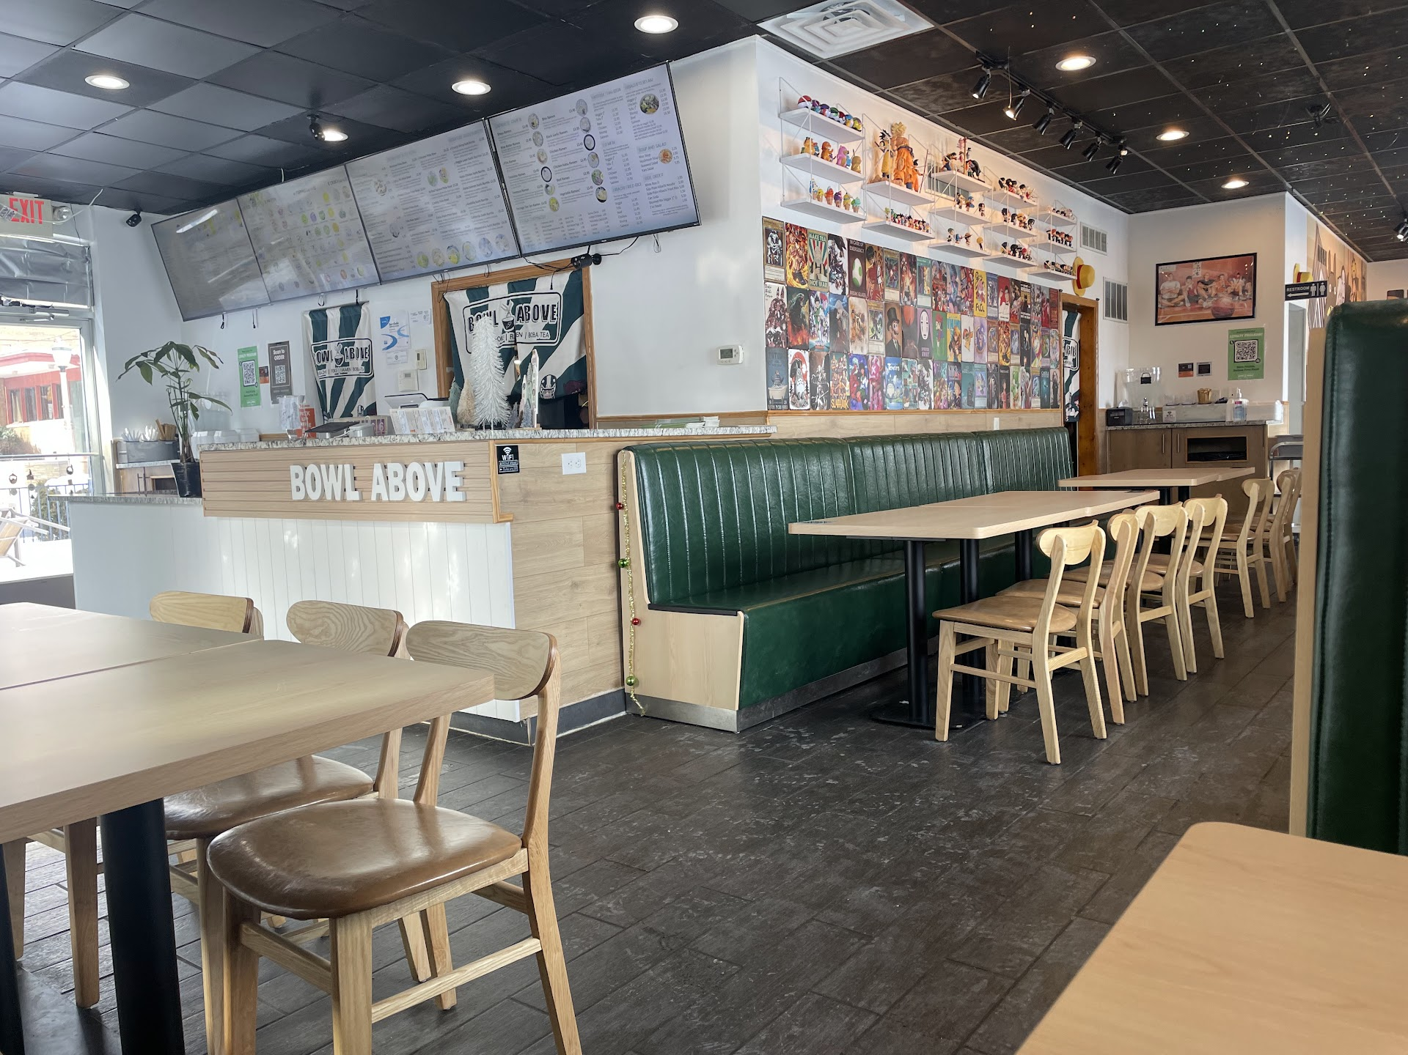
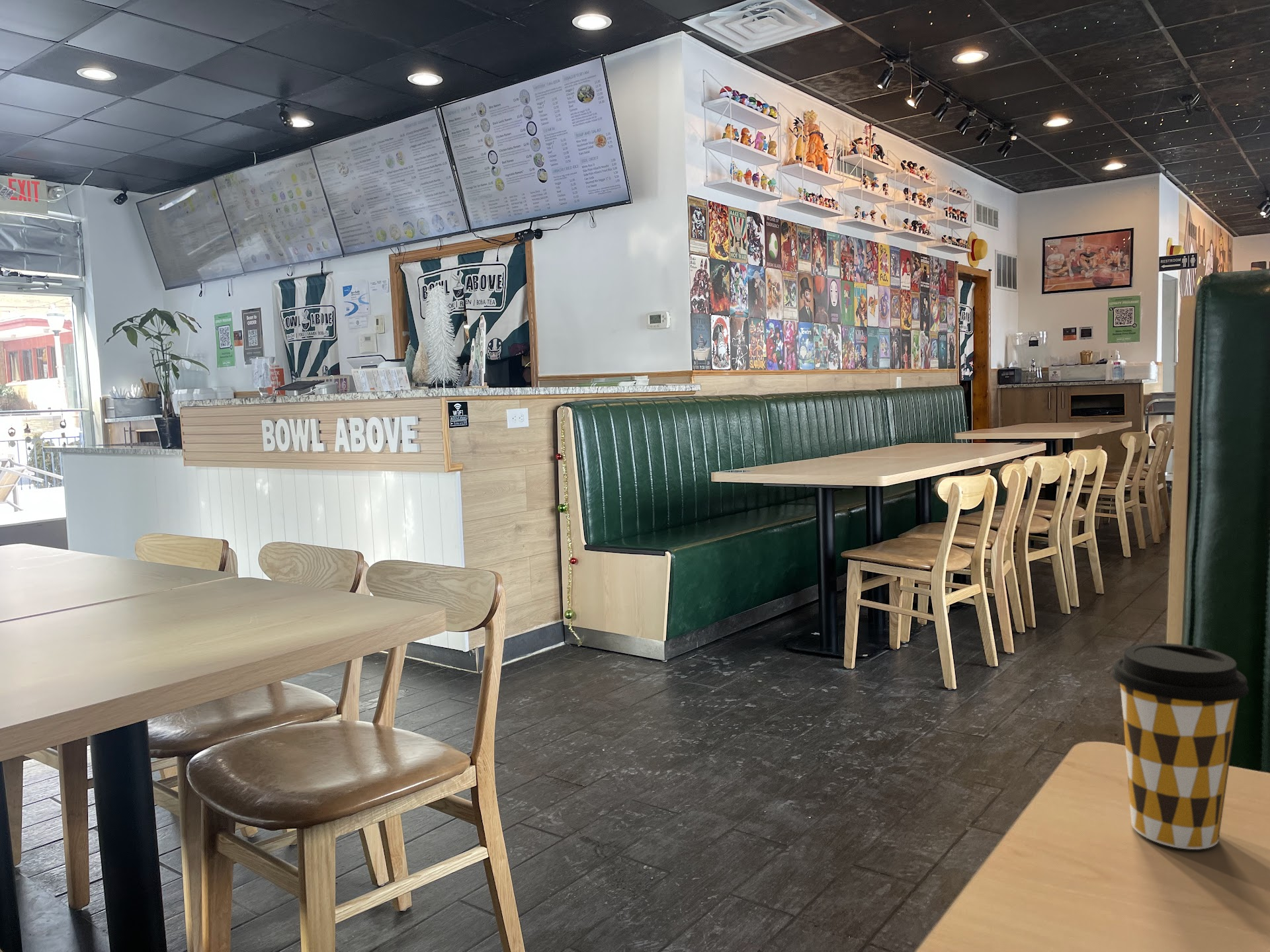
+ coffee cup [1111,643,1249,850]
